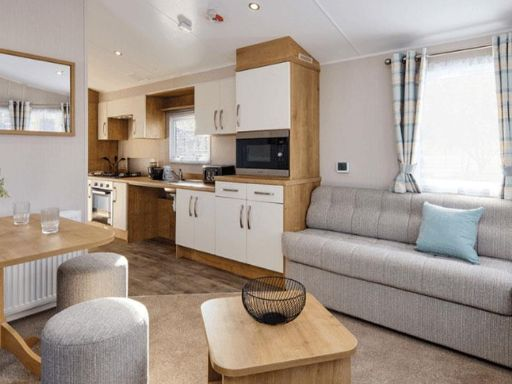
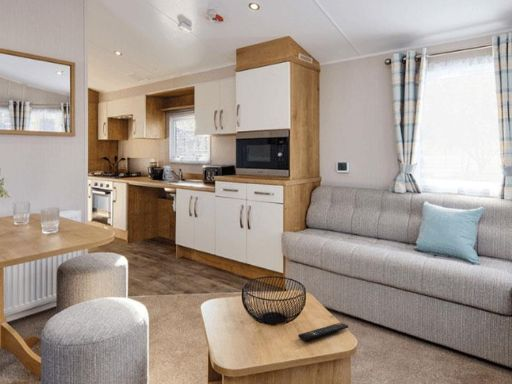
+ remote control [297,322,349,342]
